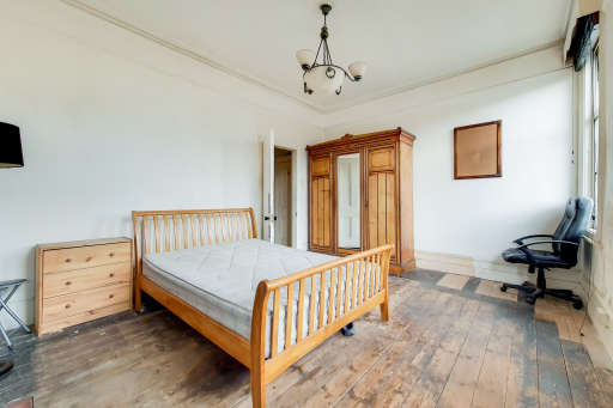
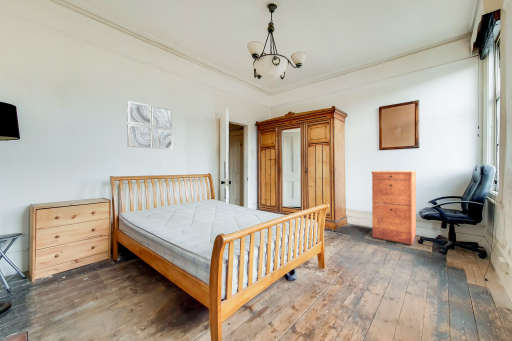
+ wall art [126,100,173,150]
+ filing cabinet [370,170,417,246]
